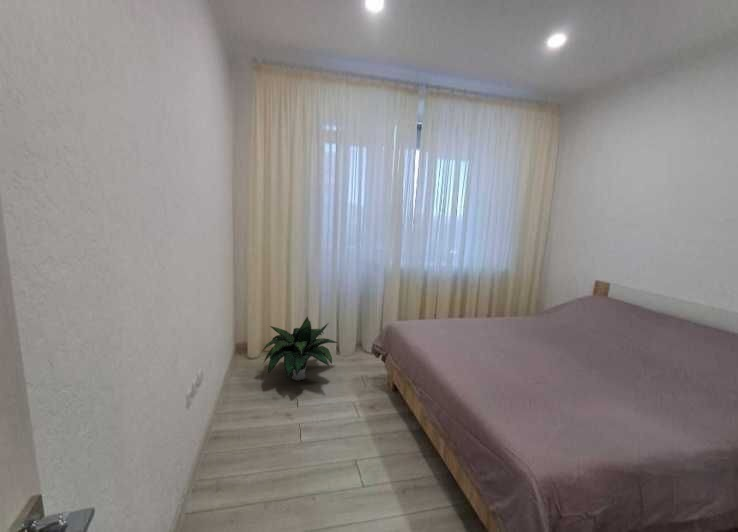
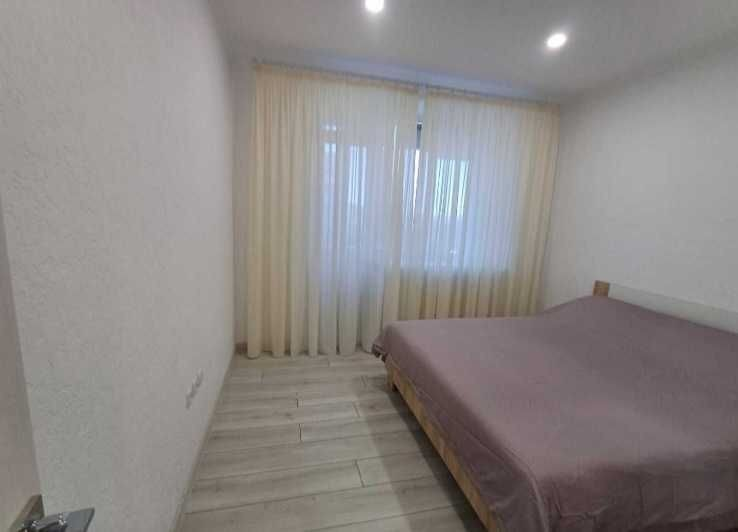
- potted plant [261,316,339,381]
